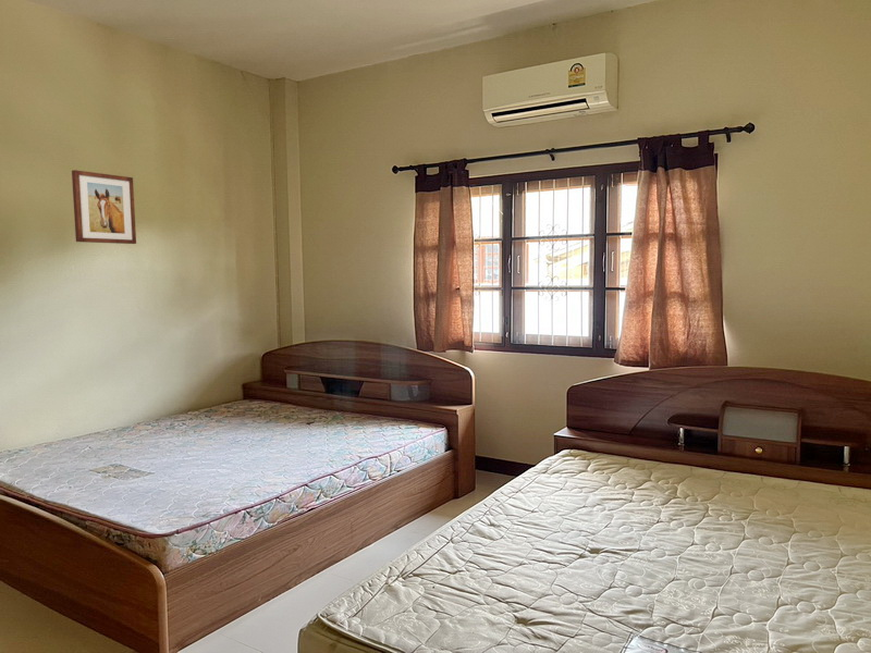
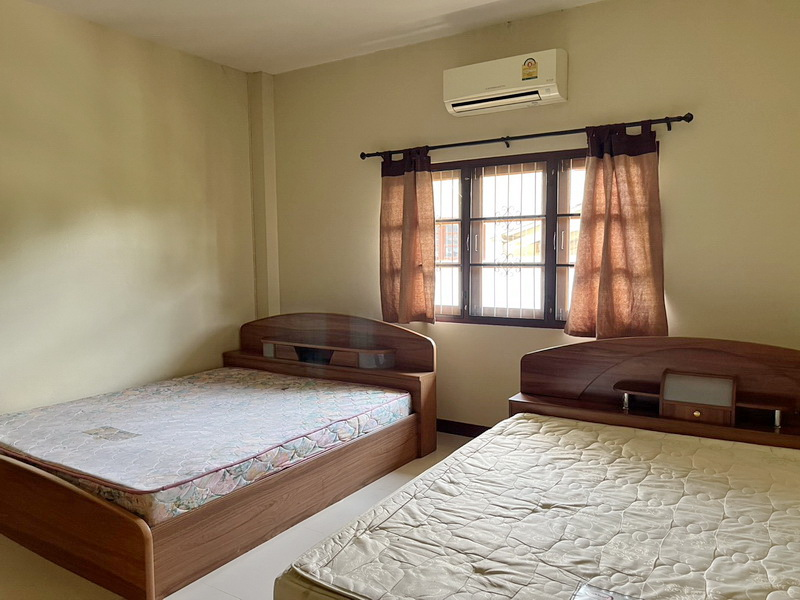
- wall art [71,169,137,245]
